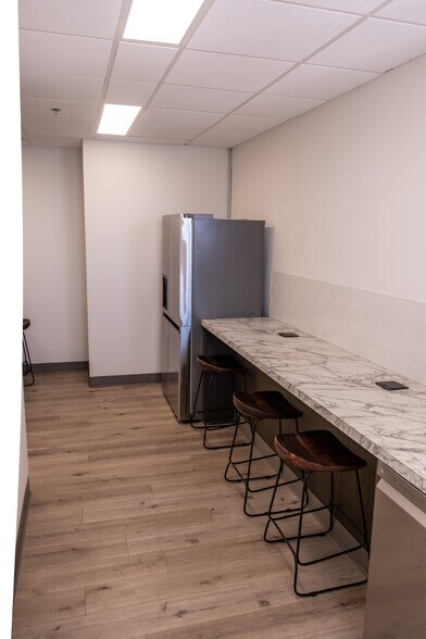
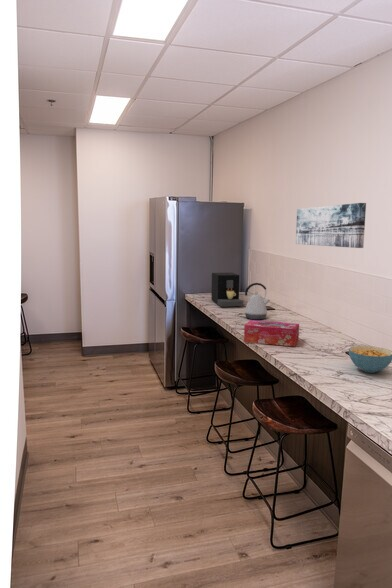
+ coffee maker [210,272,244,307]
+ kettle [242,282,271,320]
+ cereal bowl [348,345,392,374]
+ tissue box [243,319,300,347]
+ wall art [295,202,367,249]
